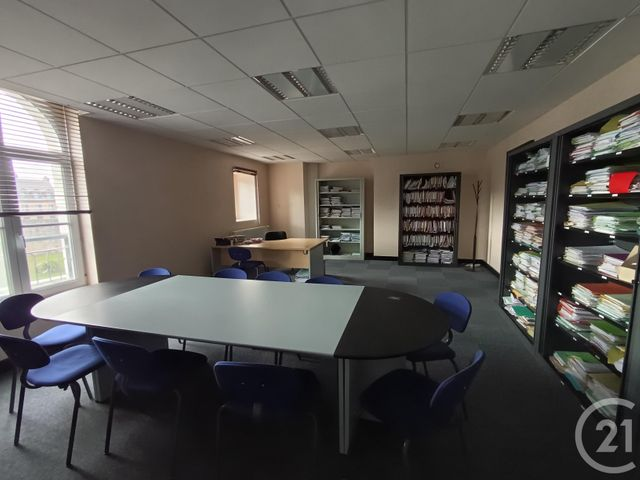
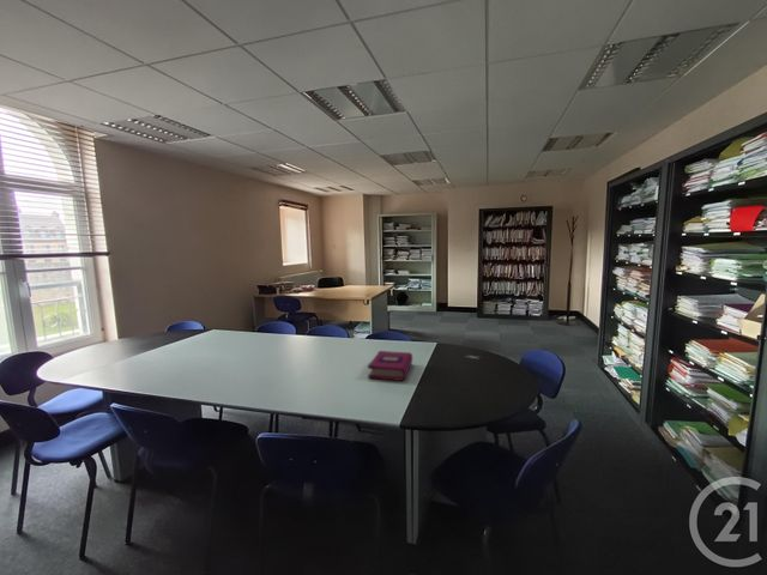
+ book [367,350,413,382]
